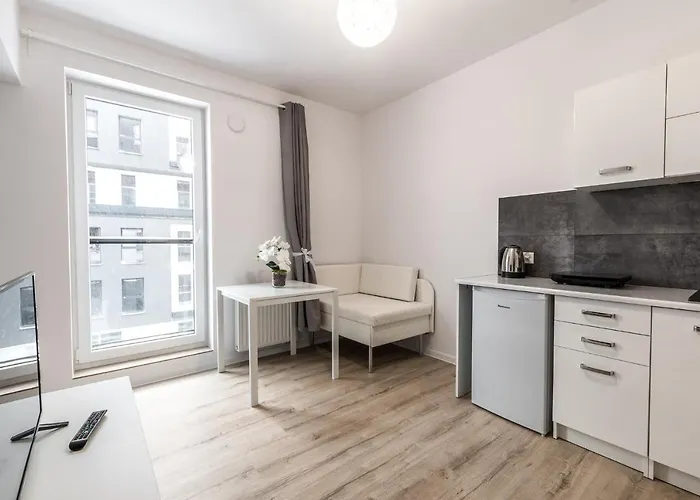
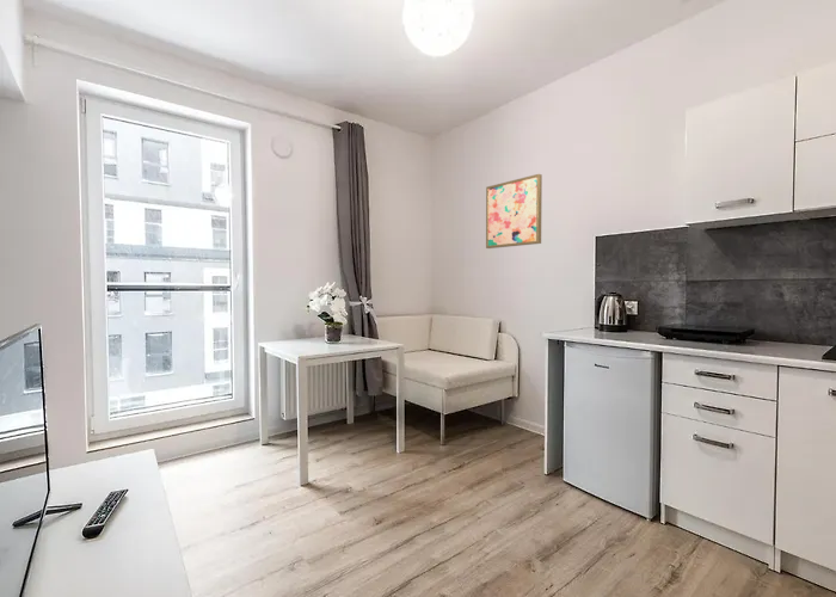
+ wall art [485,173,543,250]
